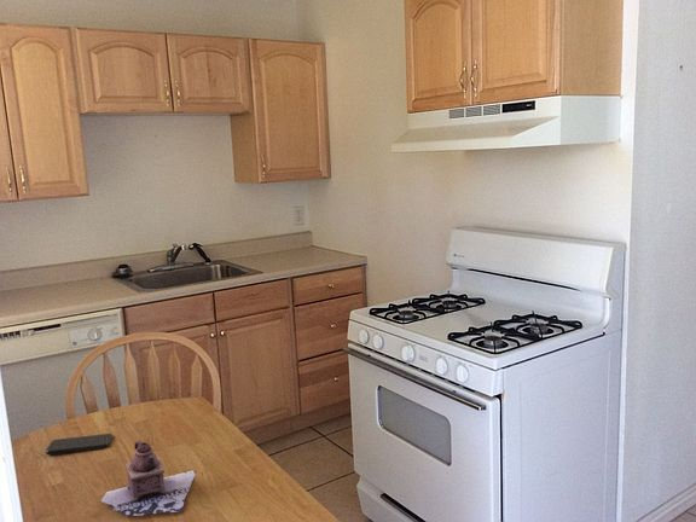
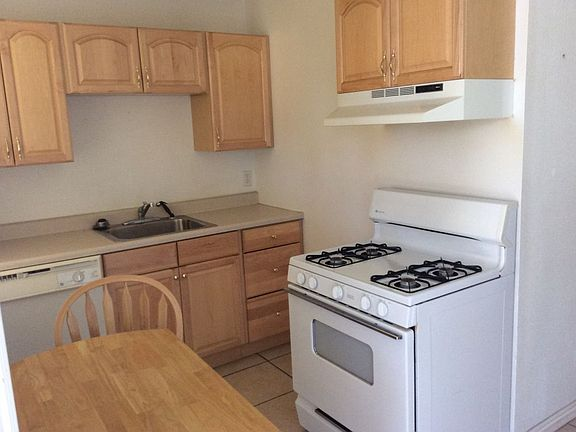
- teapot [100,440,197,517]
- smartphone [45,433,114,456]
